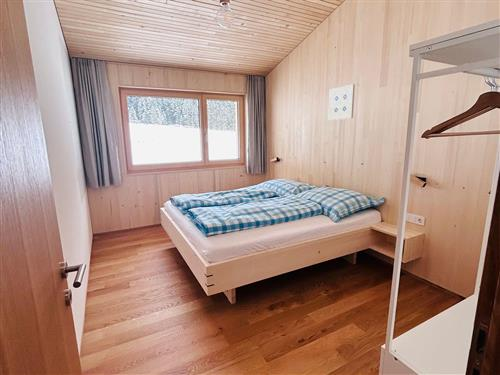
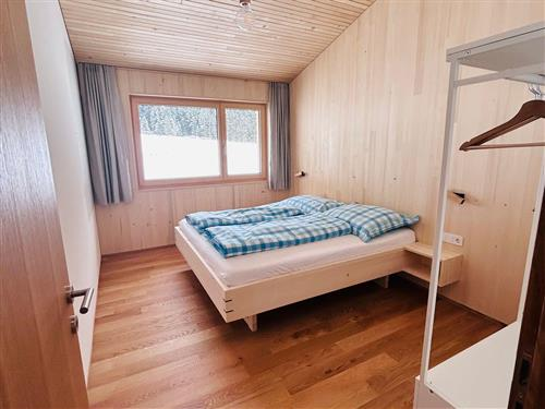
- wall art [328,83,356,121]
